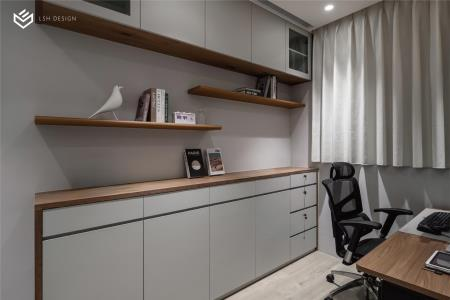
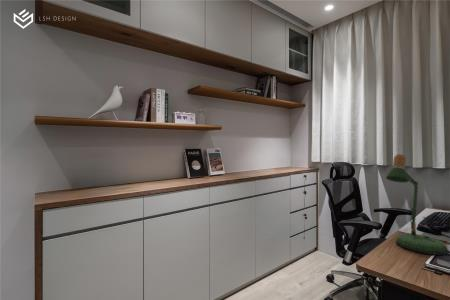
+ desk lamp [385,153,450,256]
